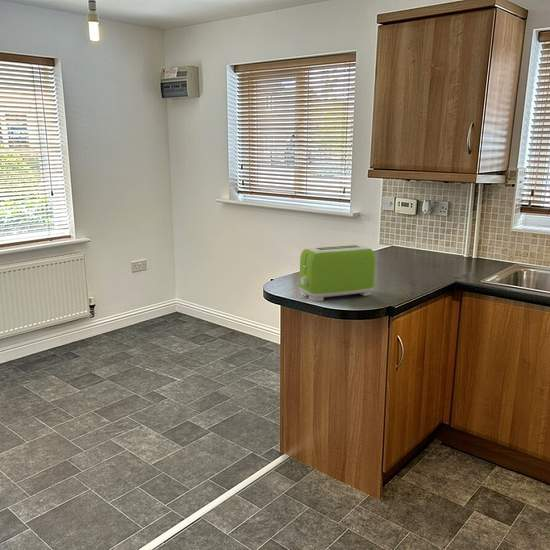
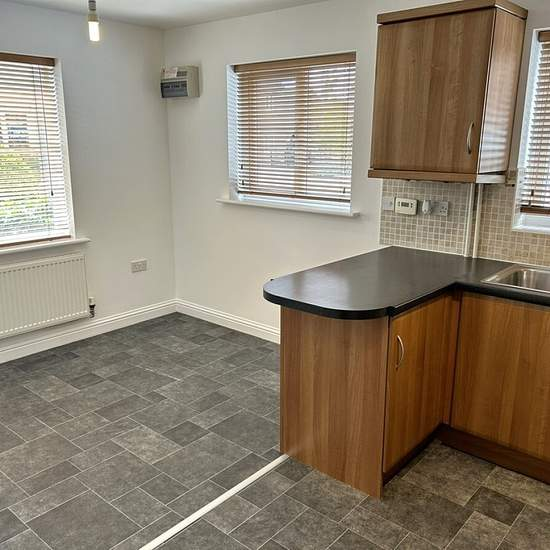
- toaster [299,243,376,302]
